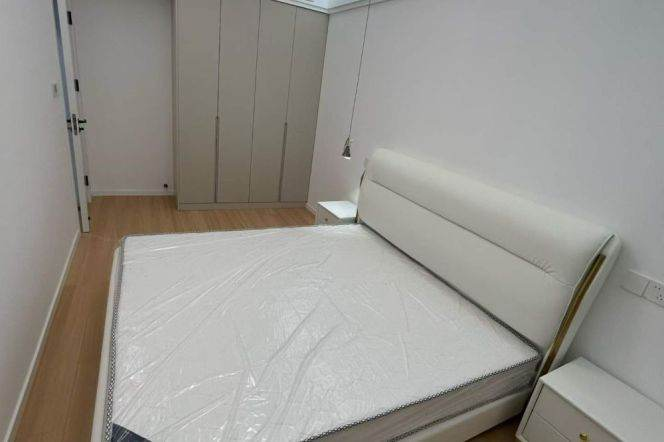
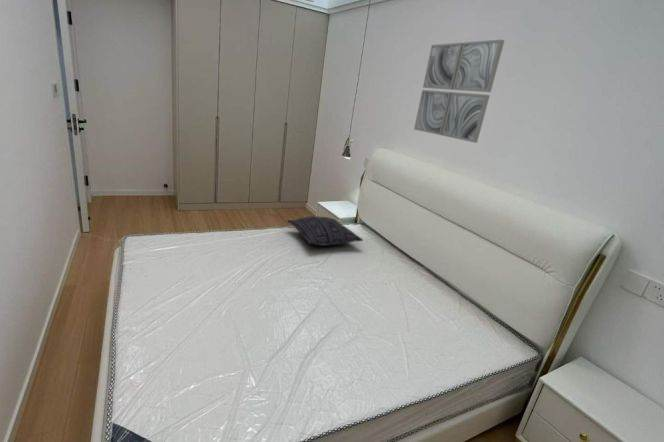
+ pillow [286,215,364,247]
+ wall art [413,39,506,144]
